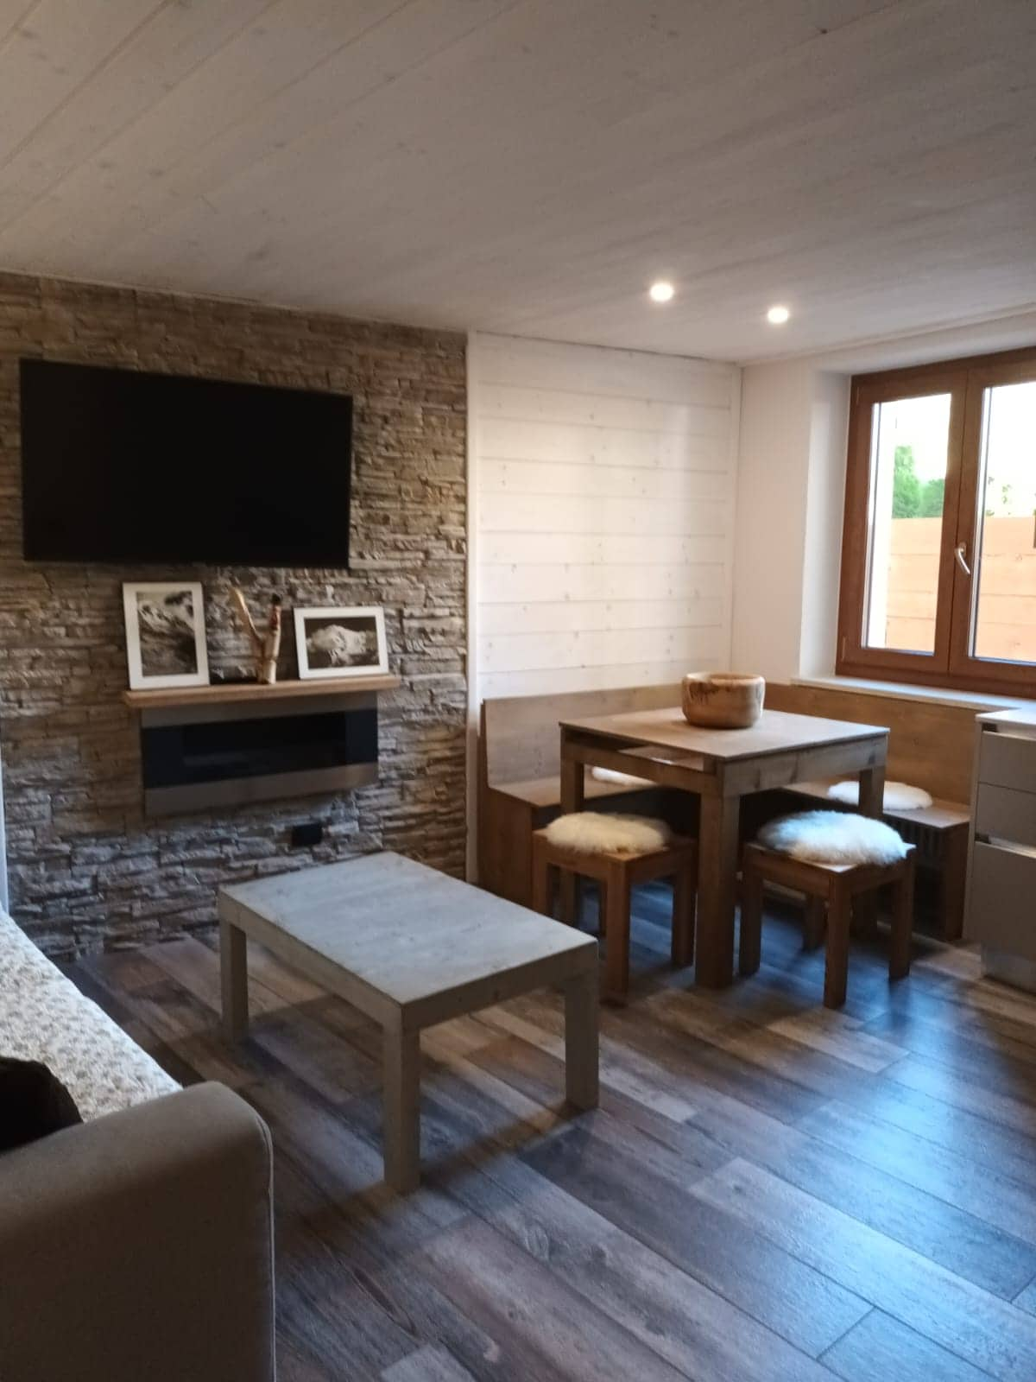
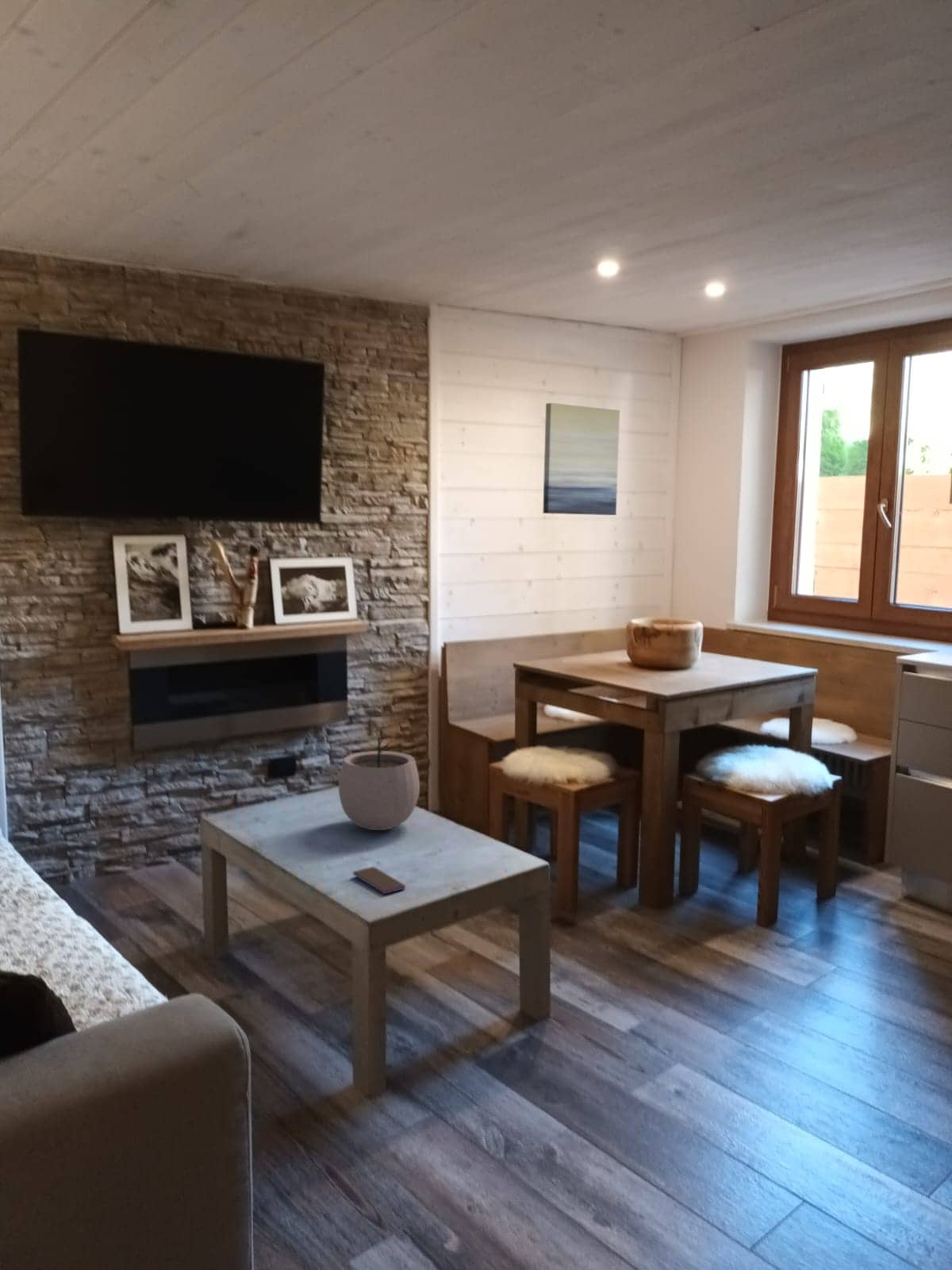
+ wall art [542,402,620,516]
+ plant pot [338,728,420,831]
+ smartphone [352,866,406,895]
